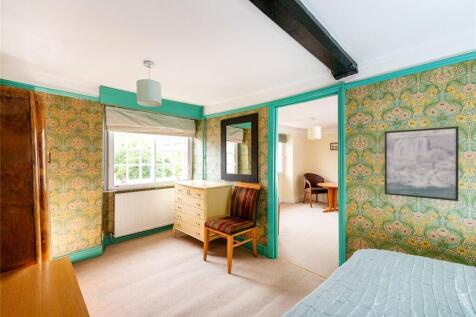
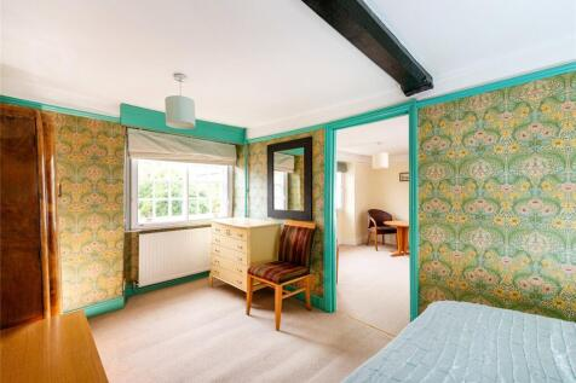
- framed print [384,126,460,202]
